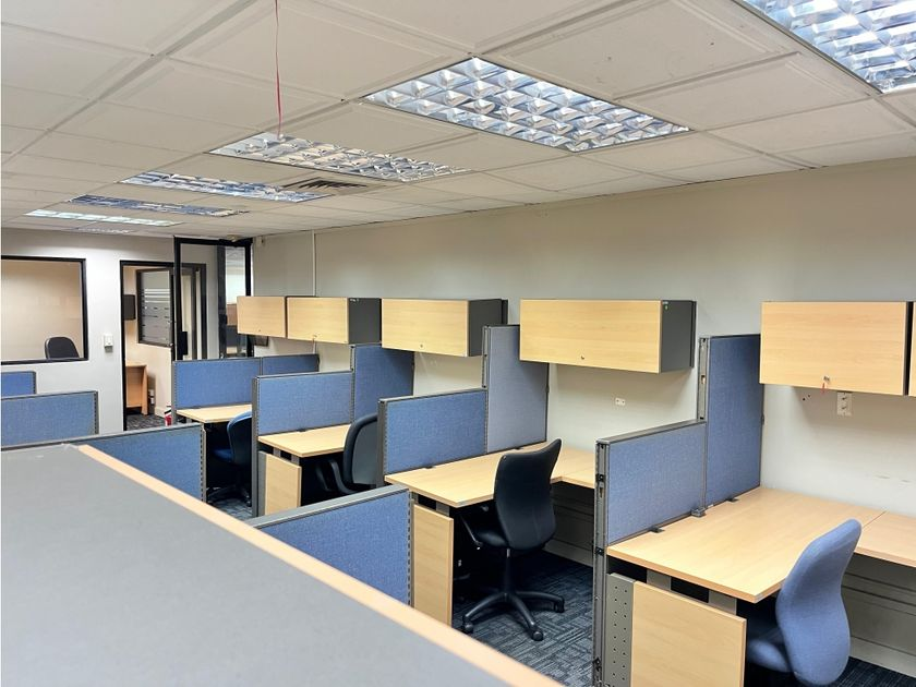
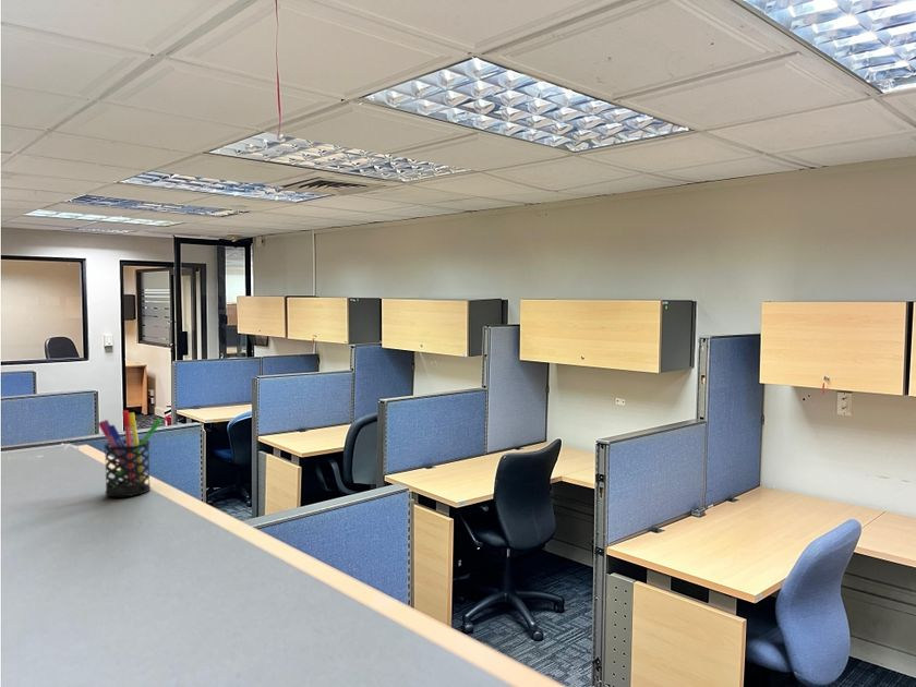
+ pen holder [97,409,162,497]
